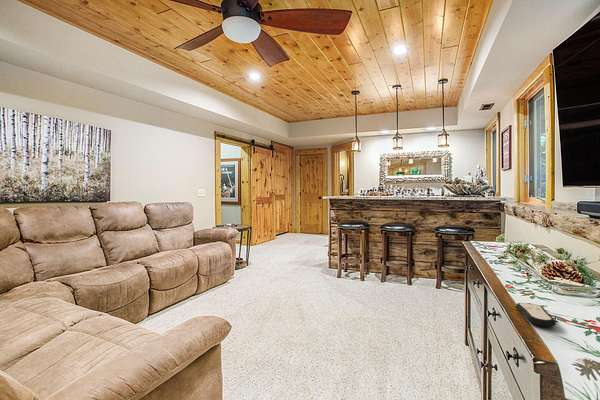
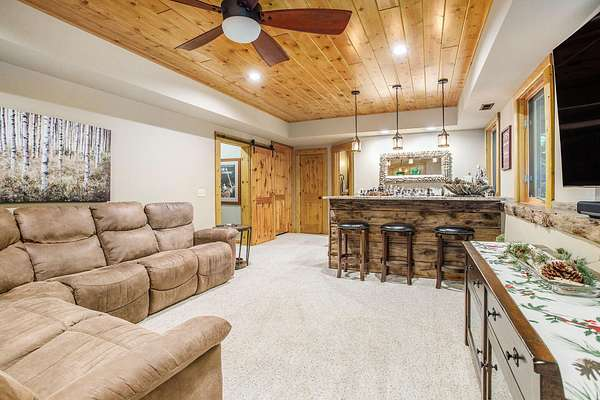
- remote control [515,302,557,328]
